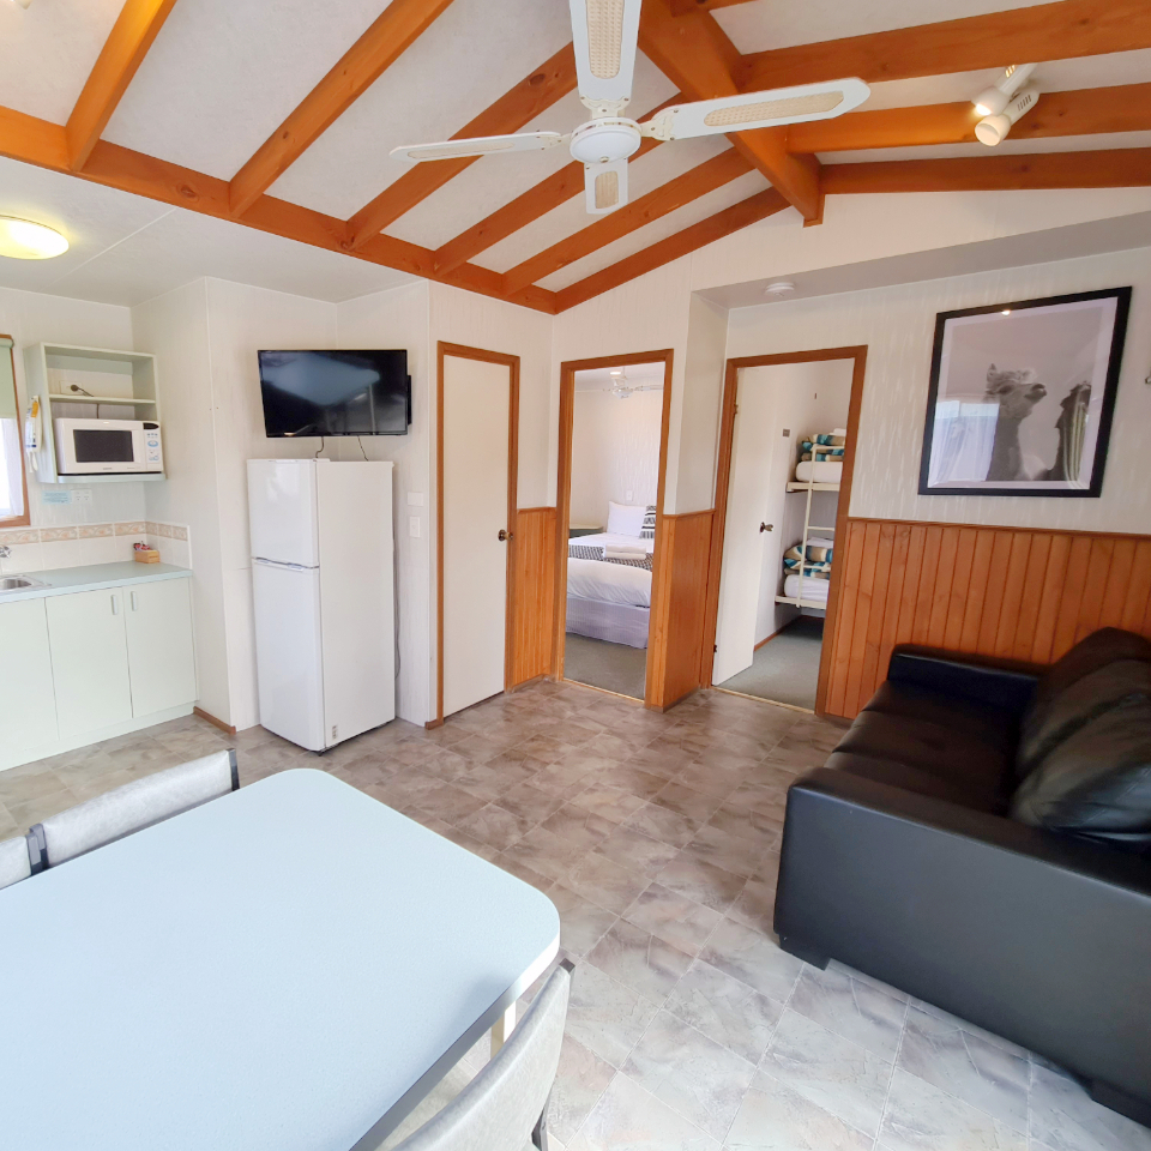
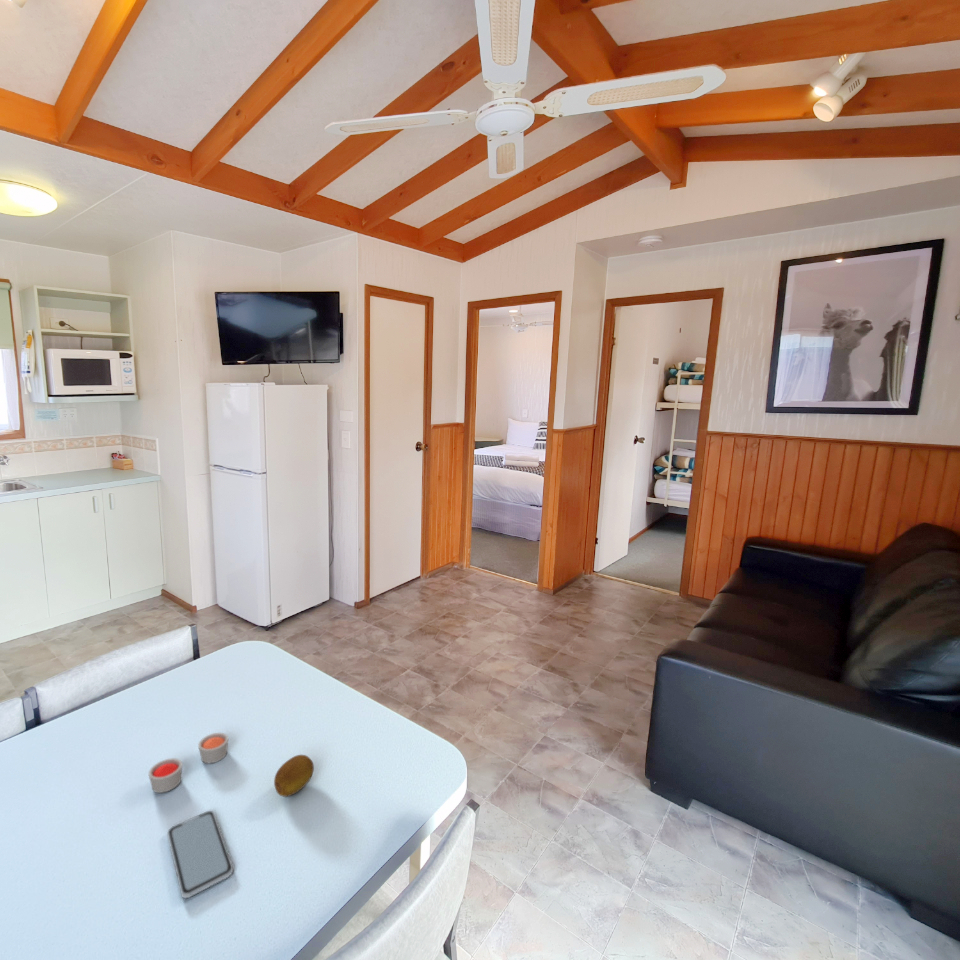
+ fruit [273,754,315,798]
+ smartphone [166,810,234,899]
+ candle [148,732,229,794]
